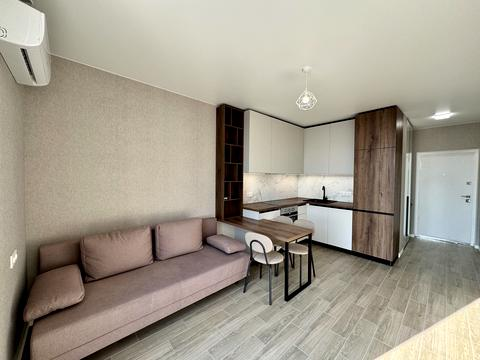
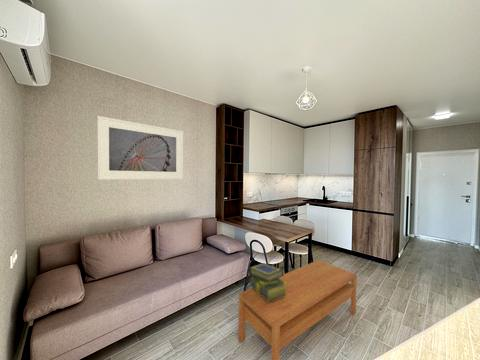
+ stack of books [248,262,287,302]
+ coffee table [237,259,358,360]
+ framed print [96,115,184,181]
